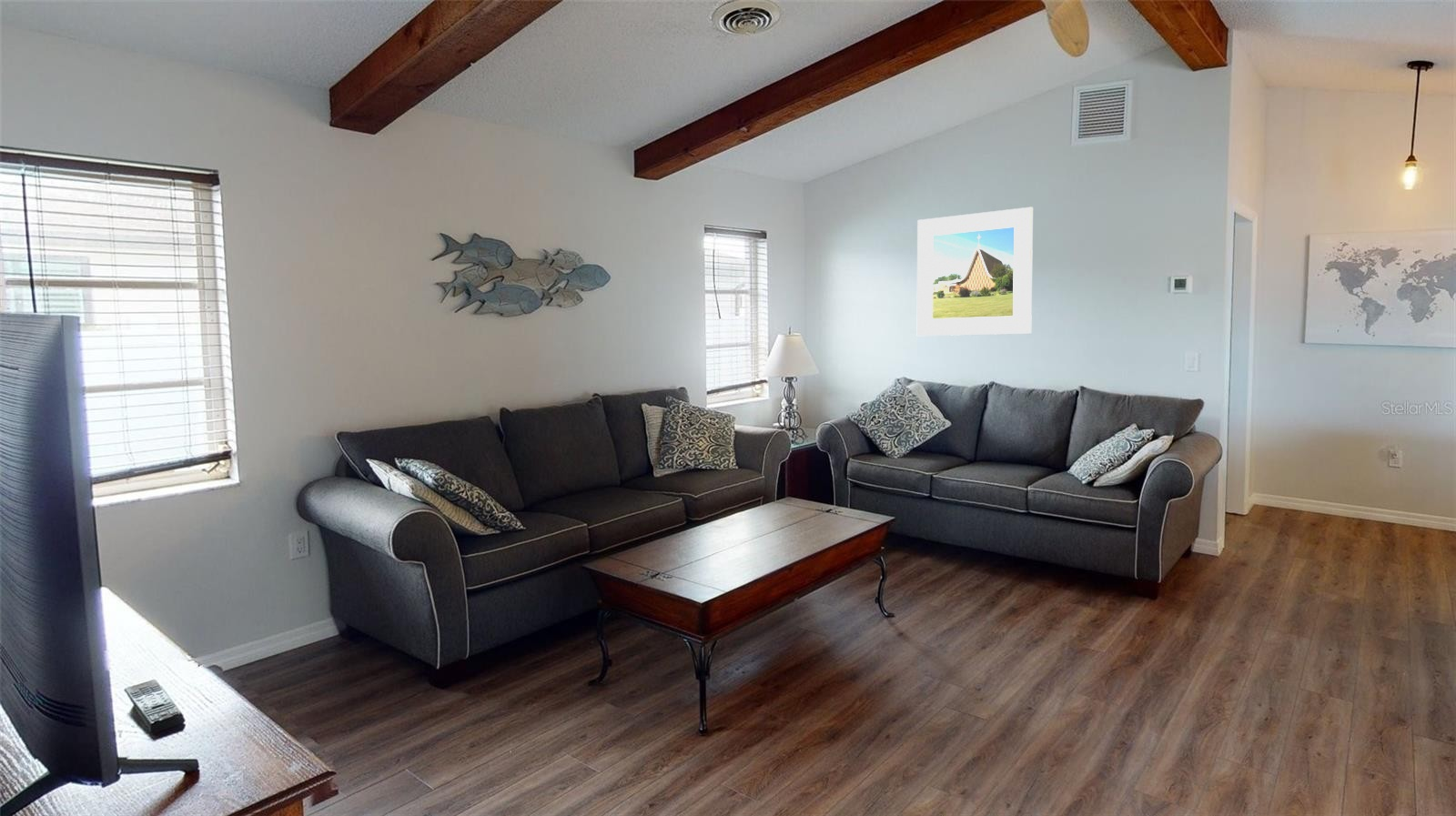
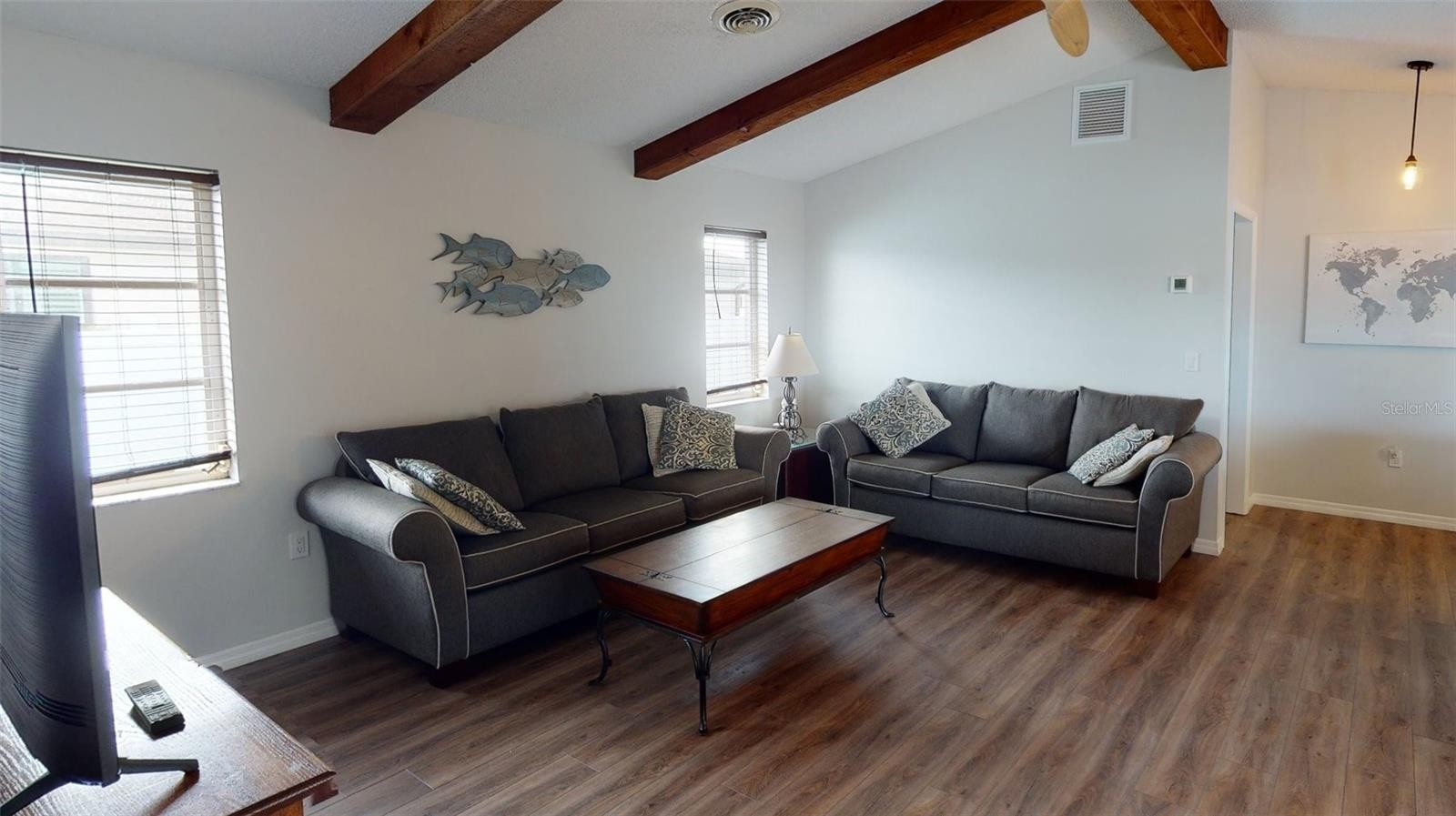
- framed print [916,207,1034,337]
